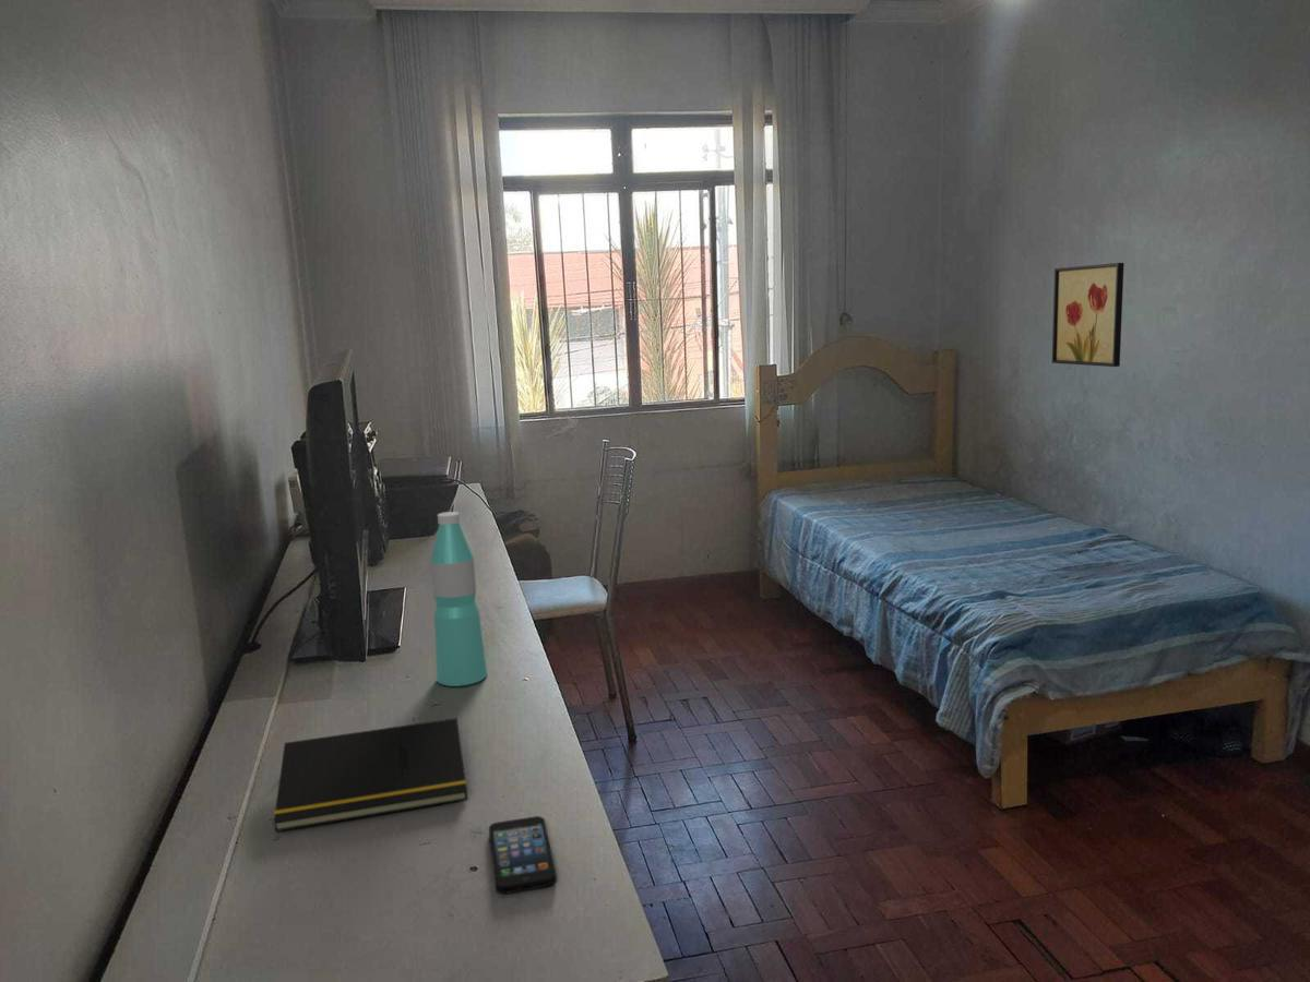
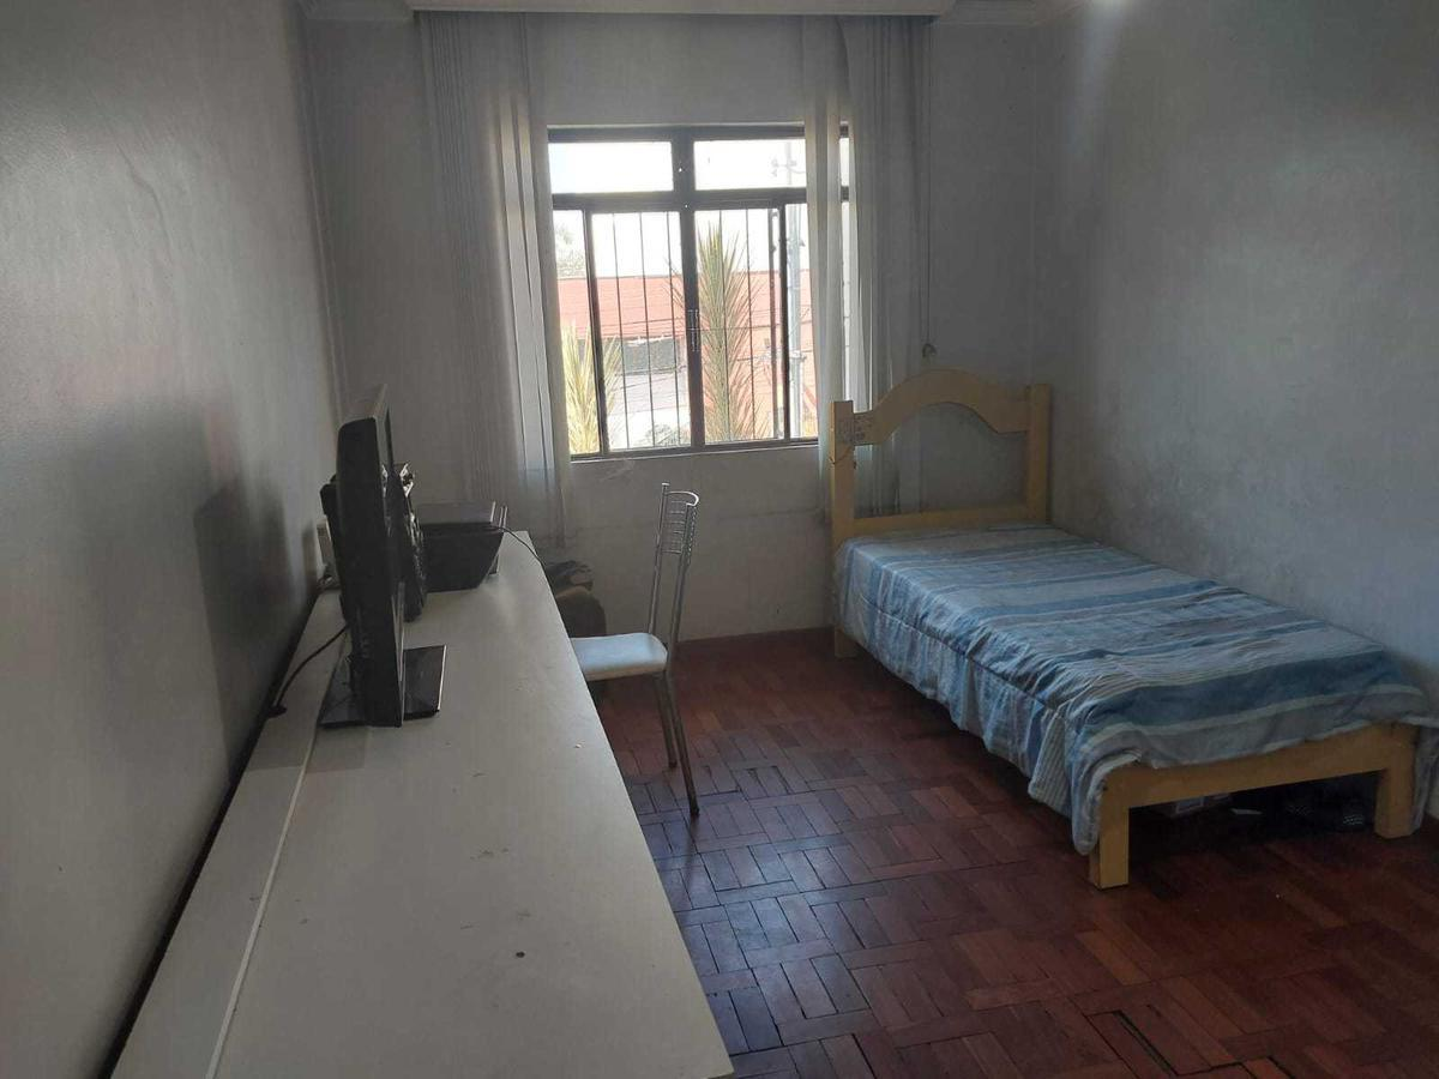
- water bottle [429,511,488,687]
- notepad [273,717,468,833]
- wall art [1051,262,1126,368]
- smartphone [488,815,558,895]
